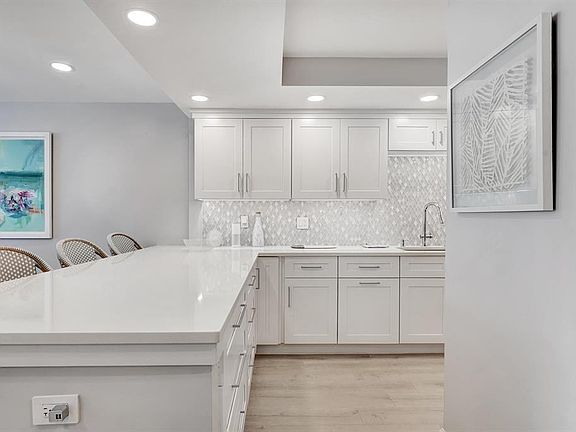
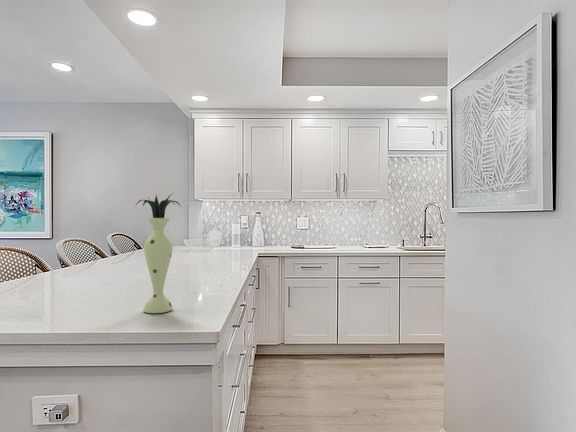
+ vase [135,193,182,314]
